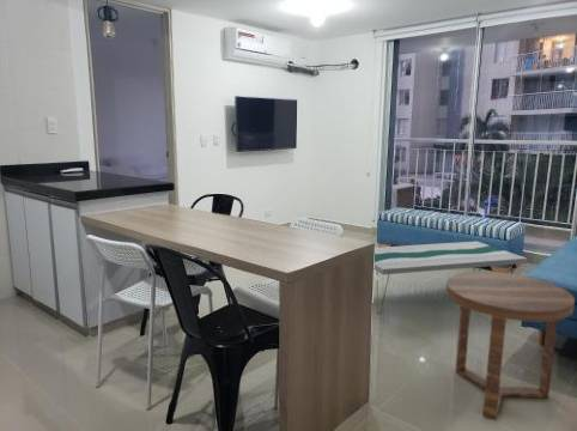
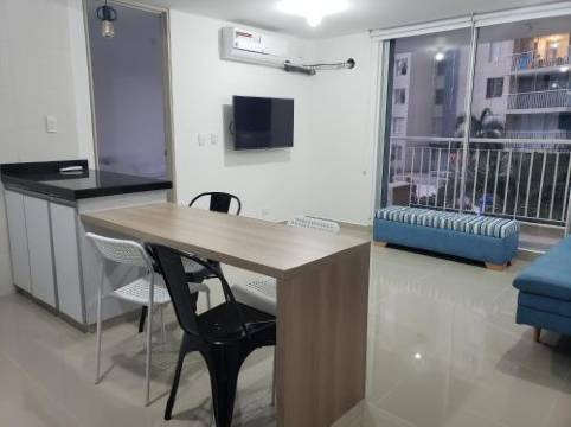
- side table [444,271,576,421]
- coffee table [372,241,528,316]
